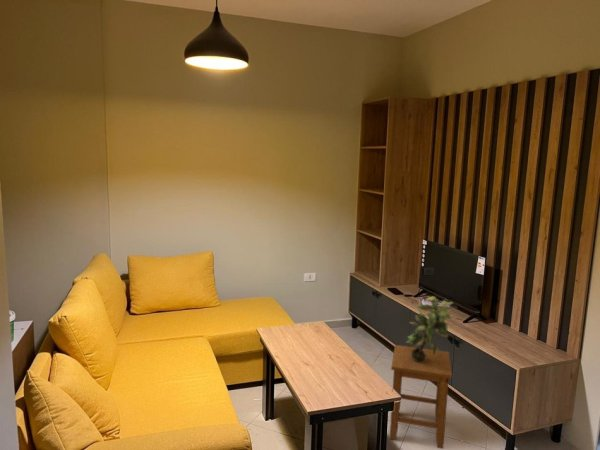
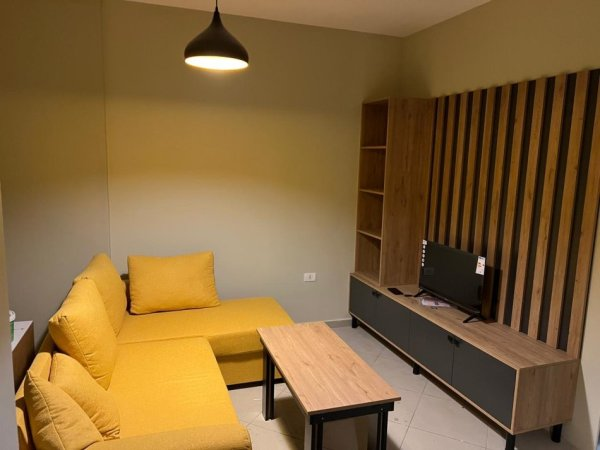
- potted plant [406,296,457,362]
- stool [389,344,453,450]
